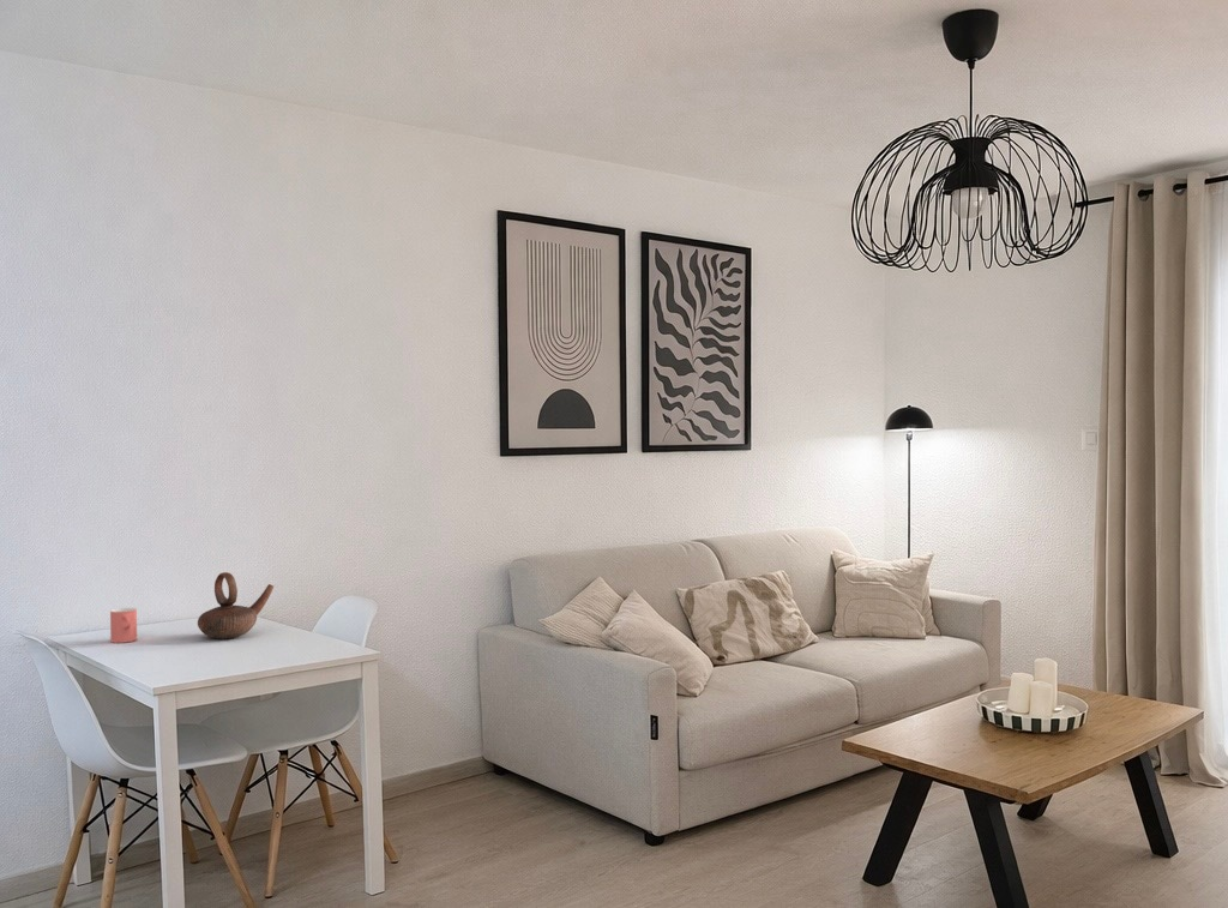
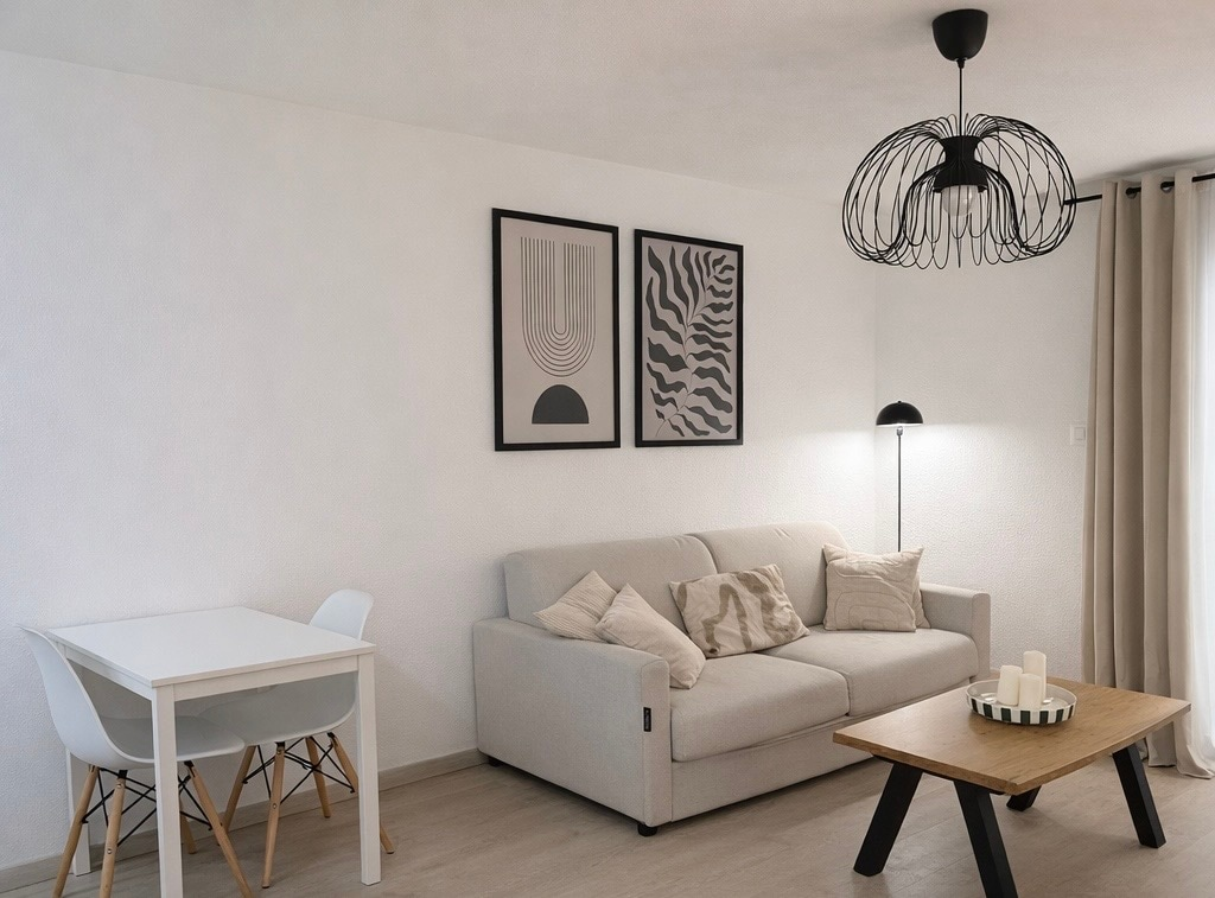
- teapot [197,571,275,641]
- cup [109,607,138,644]
